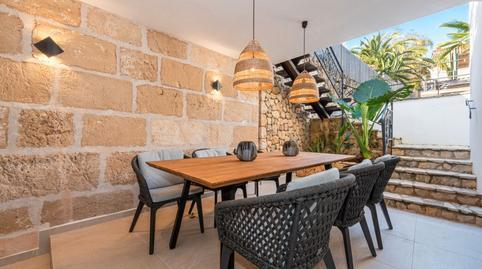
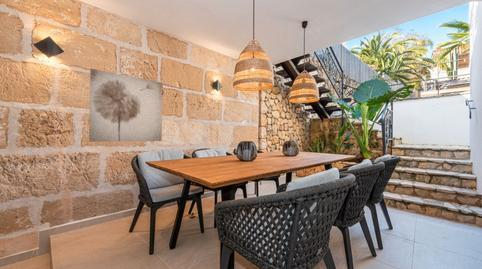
+ wall art [88,68,163,143]
